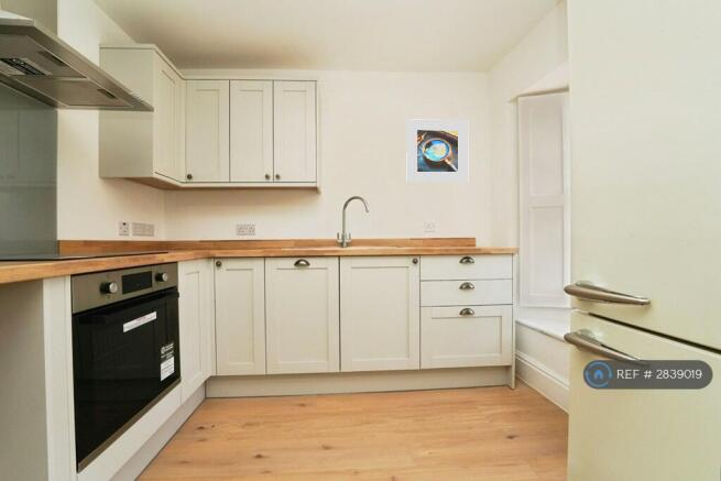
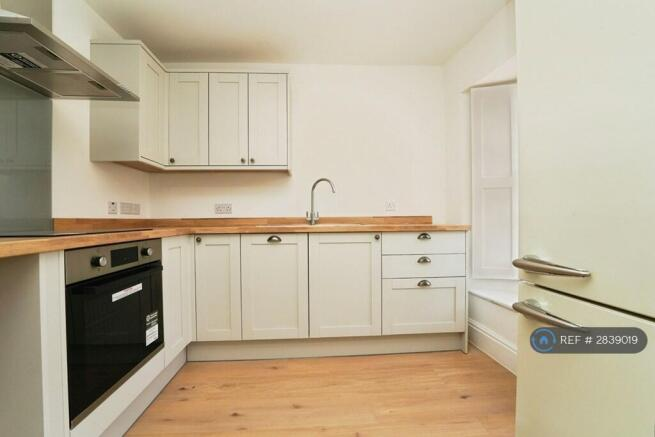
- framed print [405,118,469,184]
